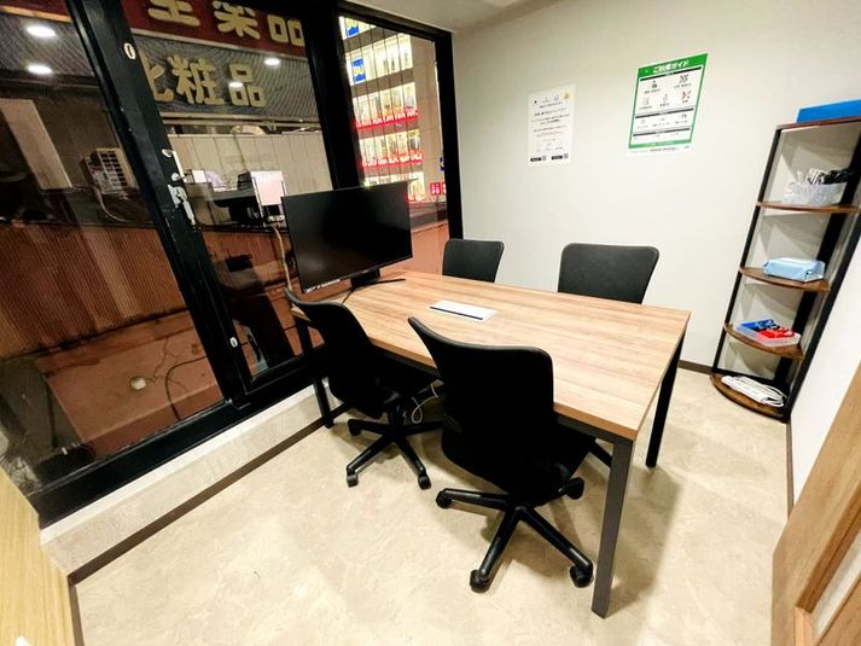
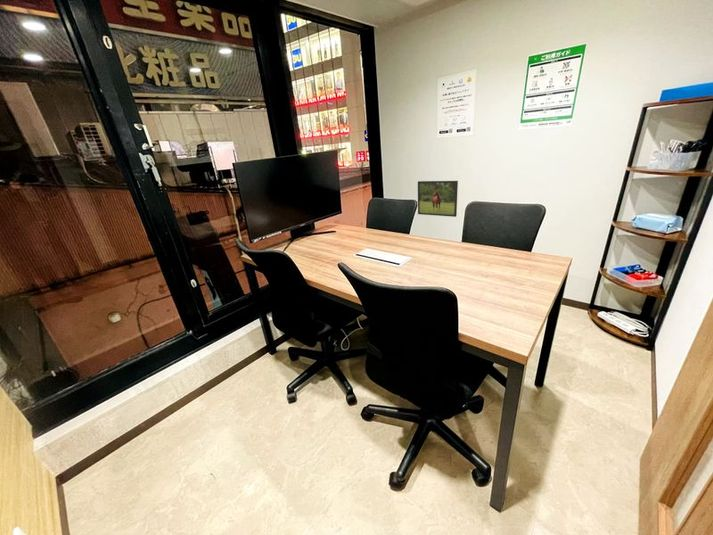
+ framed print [417,180,459,218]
